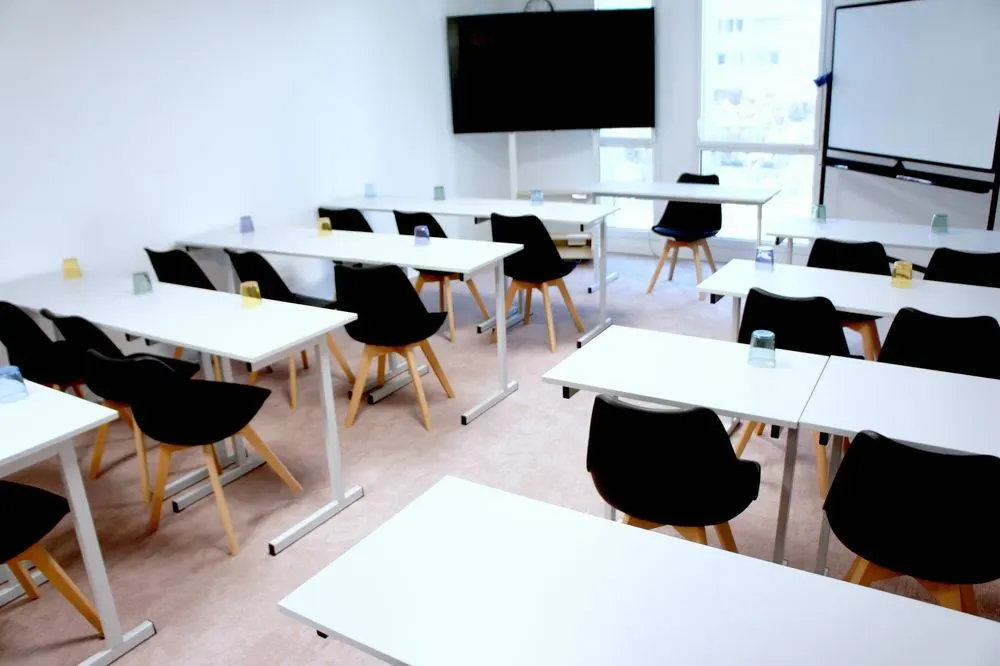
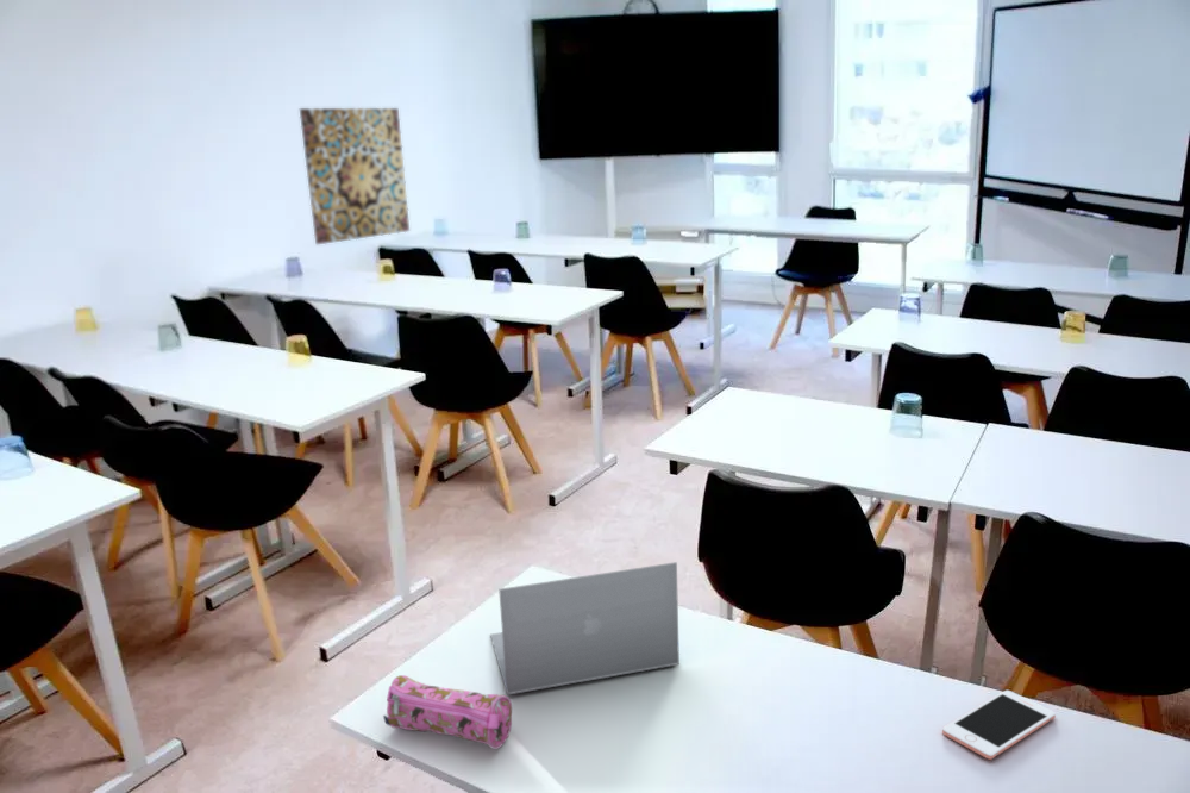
+ cell phone [941,689,1057,761]
+ wall art [299,107,411,245]
+ pencil case [382,674,513,750]
+ laptop [489,561,681,697]
